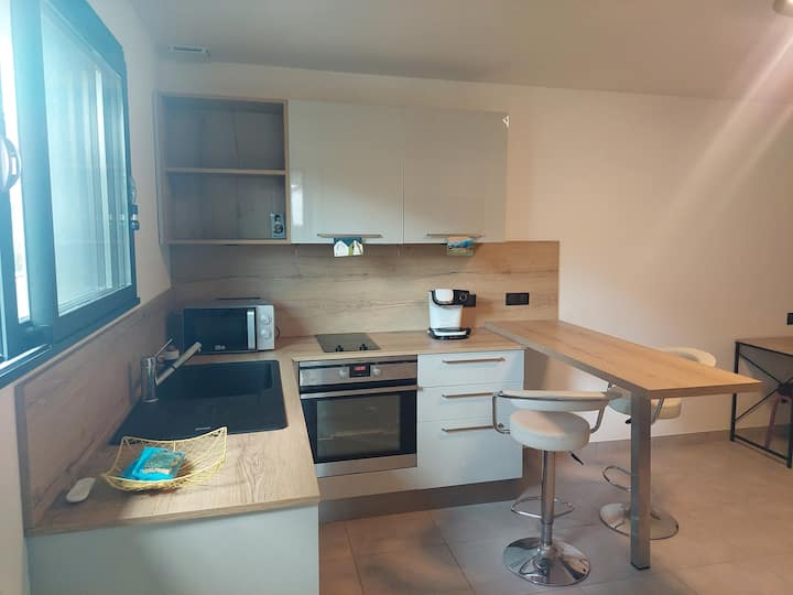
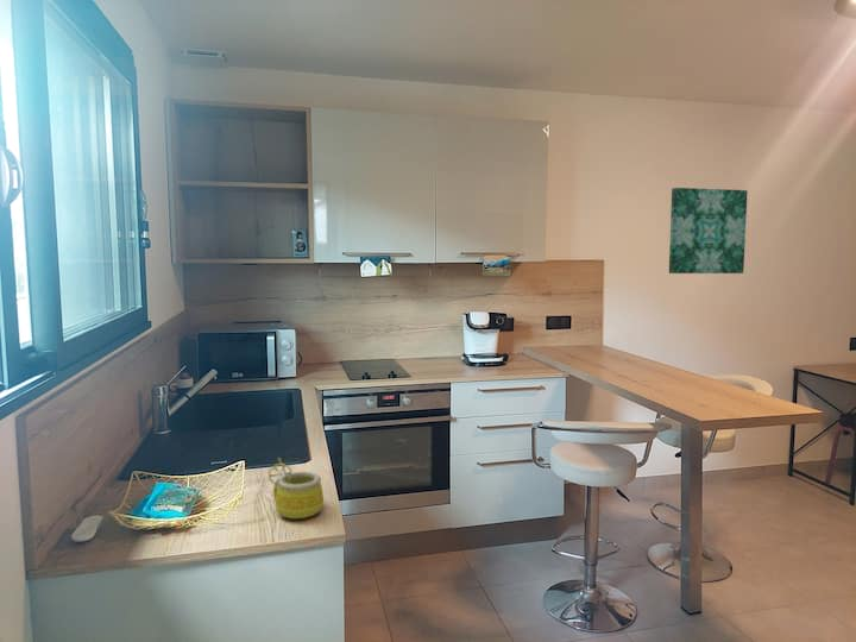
+ wall art [668,187,749,275]
+ mug [268,457,325,520]
